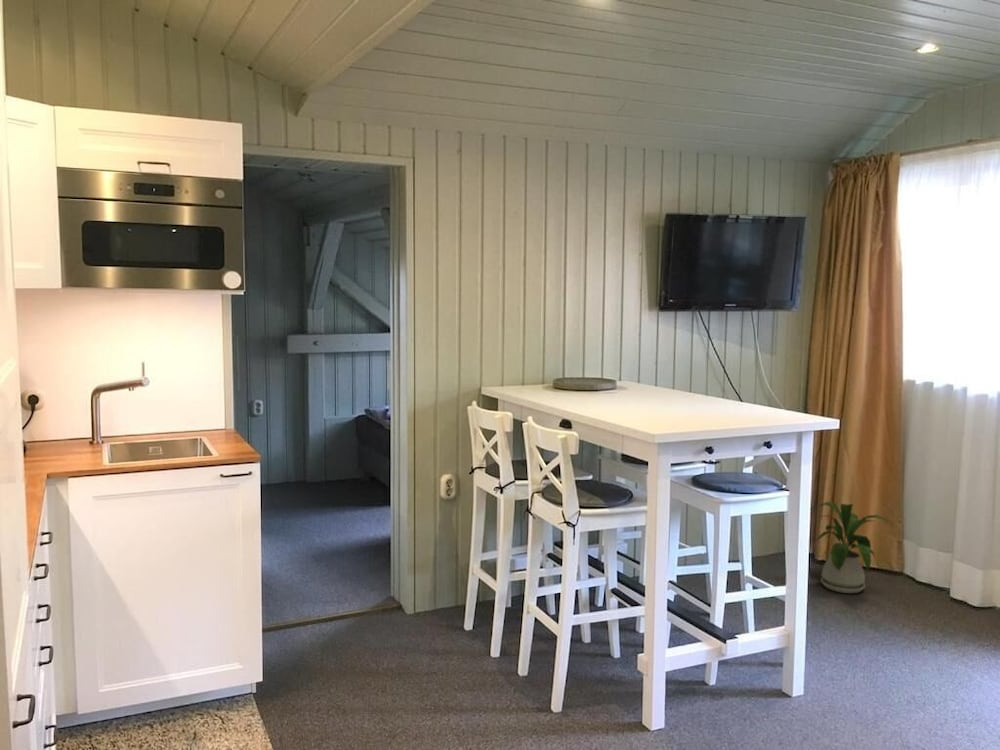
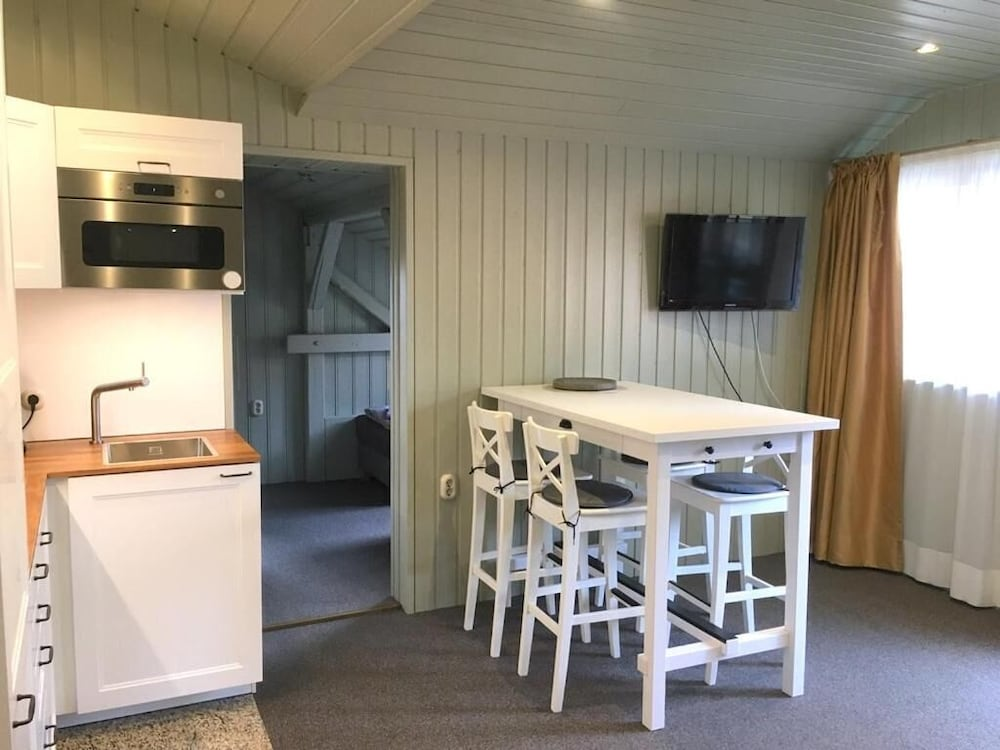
- house plant [810,501,893,594]
